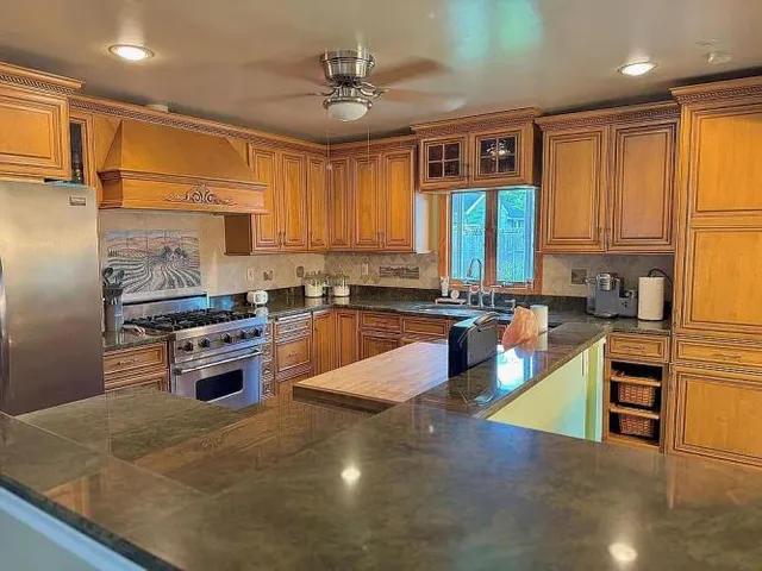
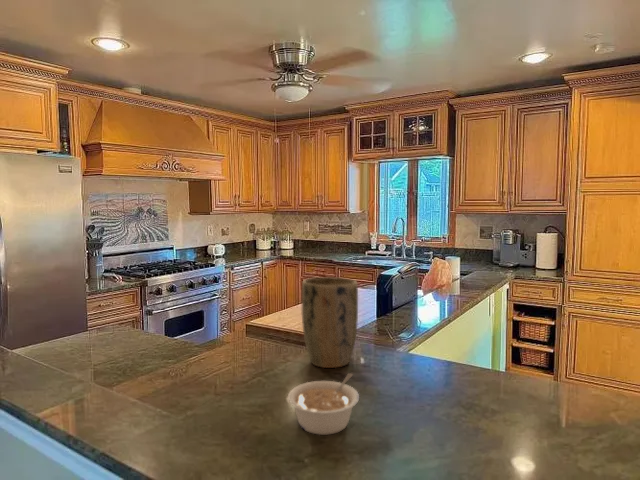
+ plant pot [300,276,359,369]
+ legume [287,372,360,436]
